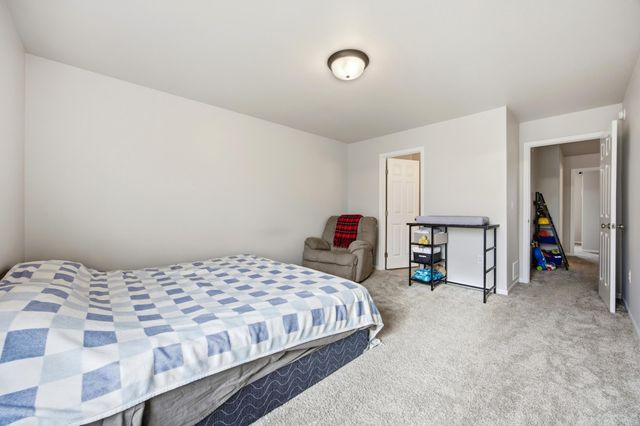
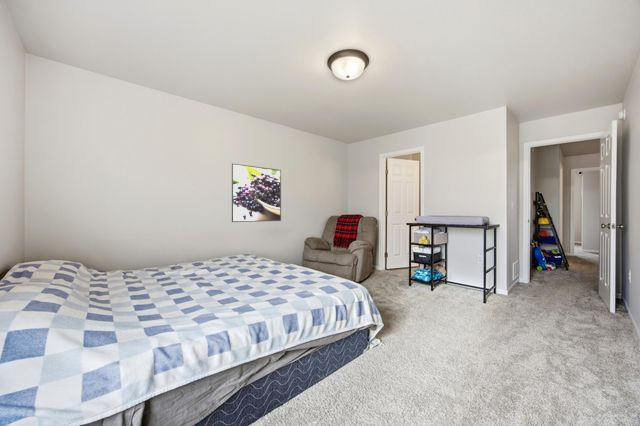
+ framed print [231,163,282,223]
